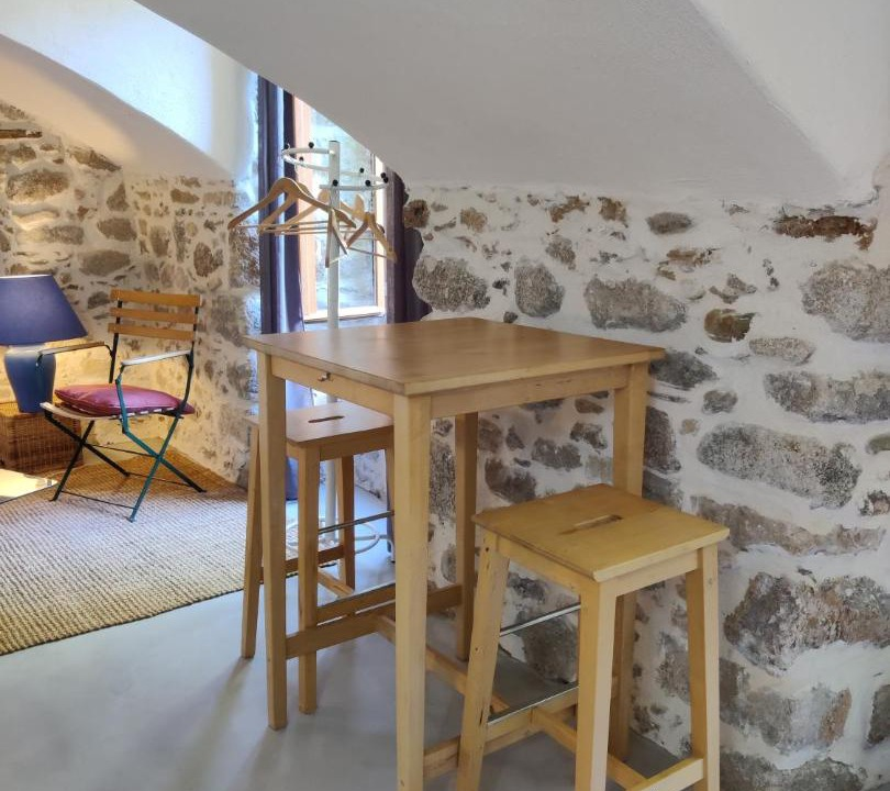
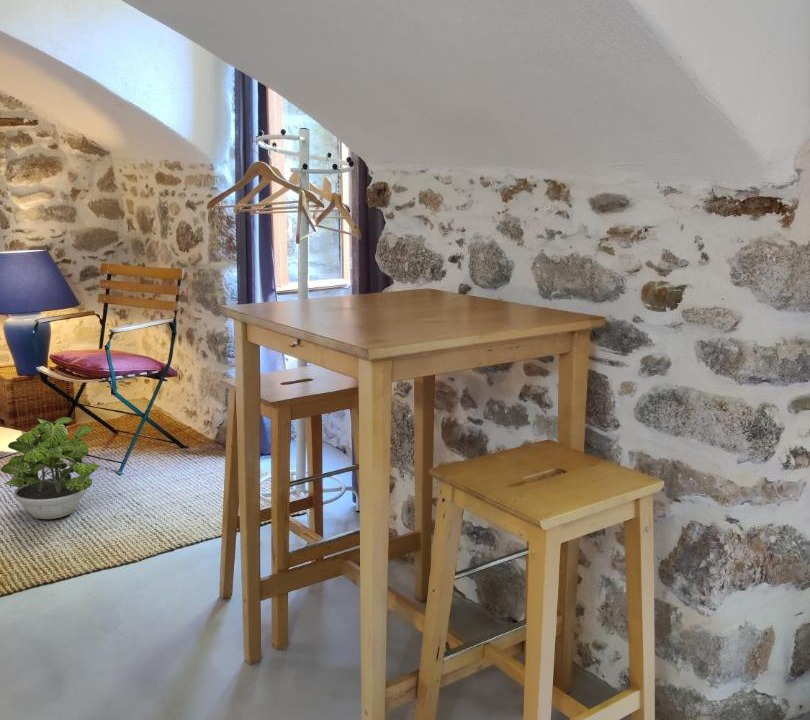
+ potted plant [0,416,100,520]
